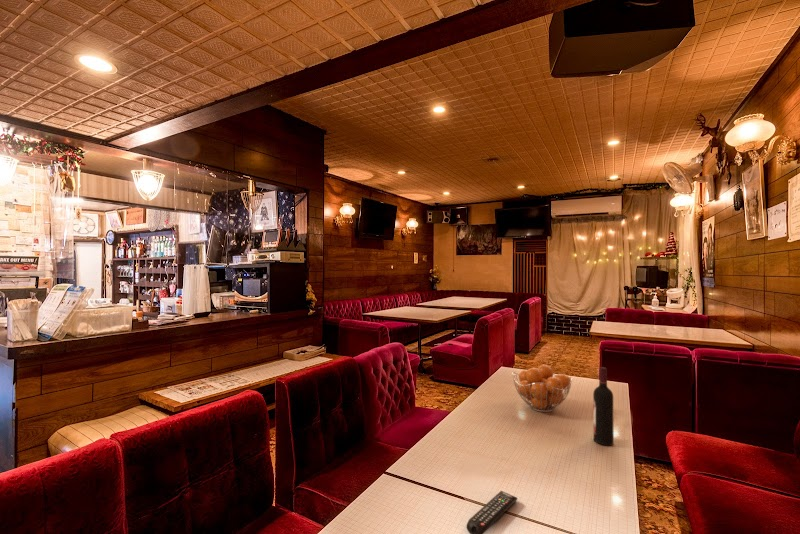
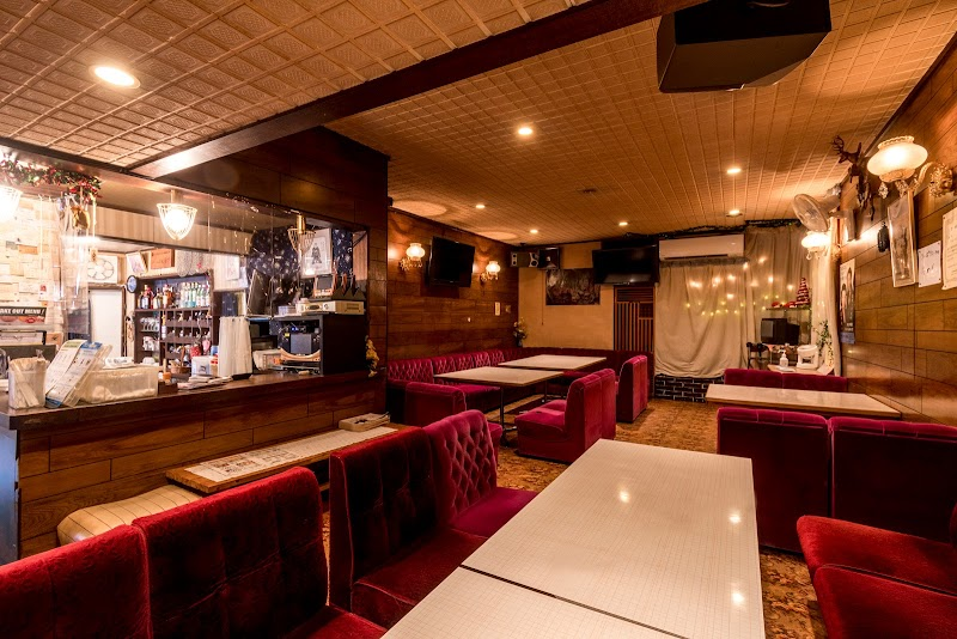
- wine bottle [592,366,615,446]
- remote control [466,490,518,534]
- fruit basket [511,363,573,413]
